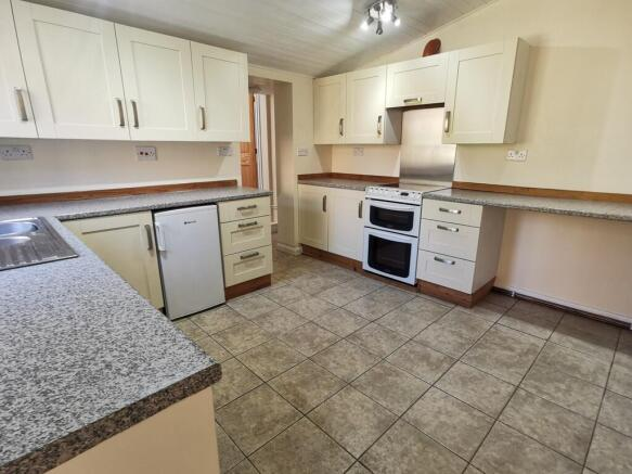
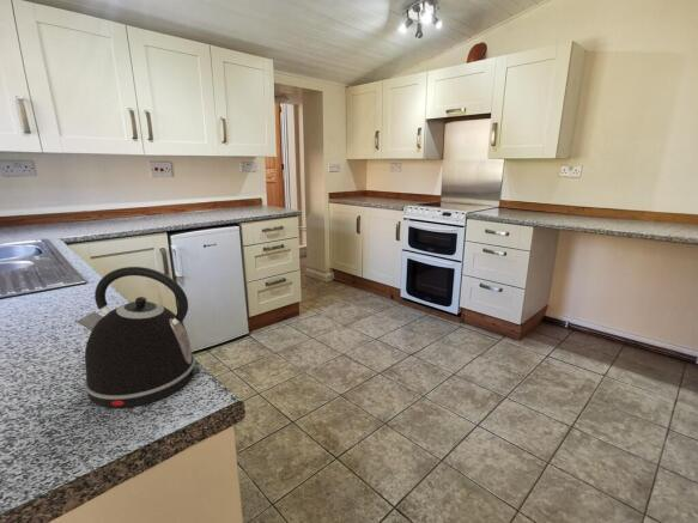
+ kettle [75,266,201,409]
